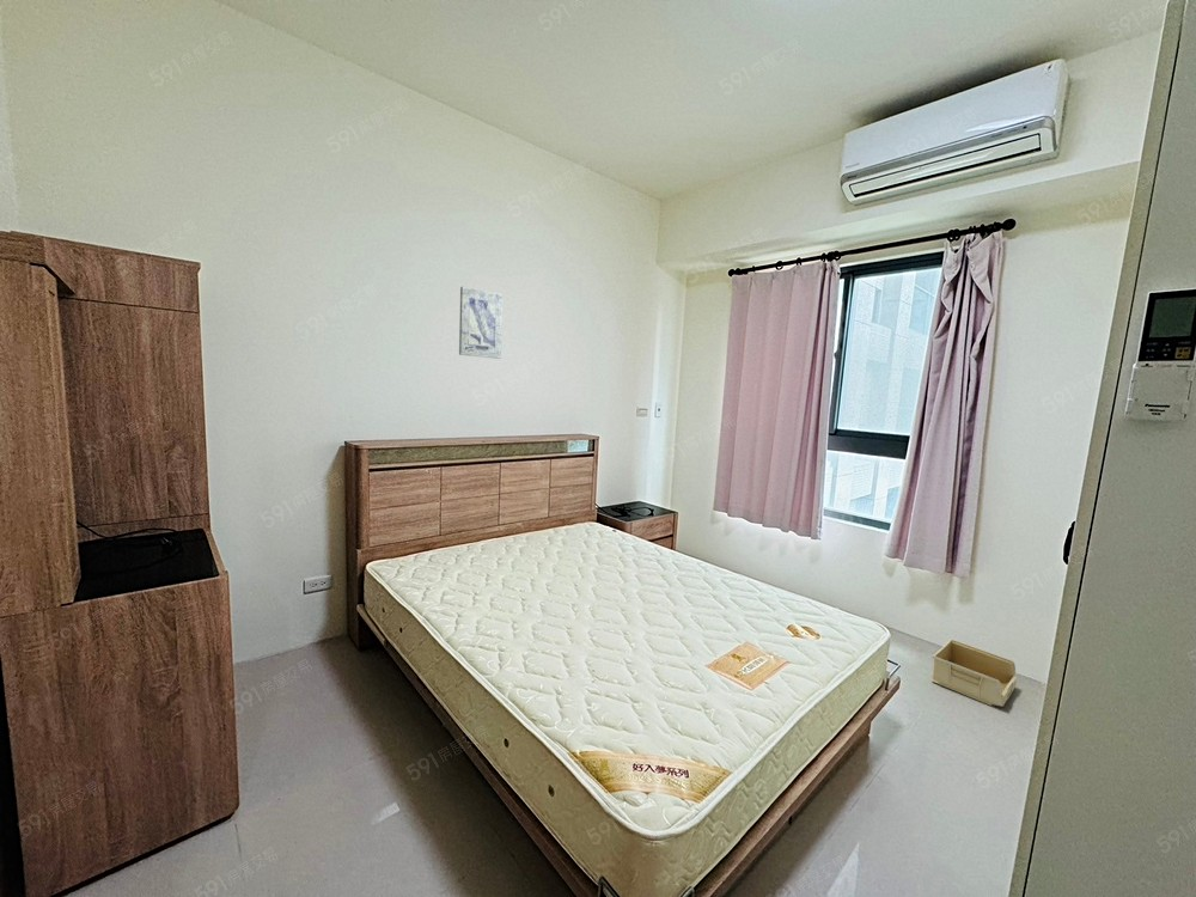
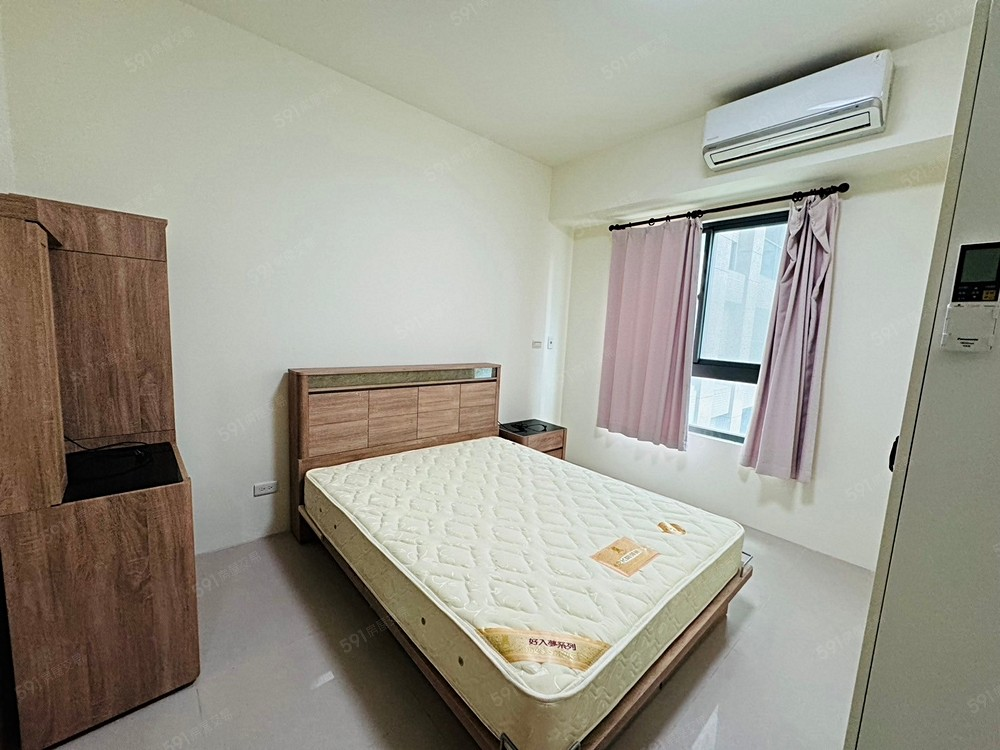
- storage bin [930,639,1018,708]
- wall art [458,286,504,360]
